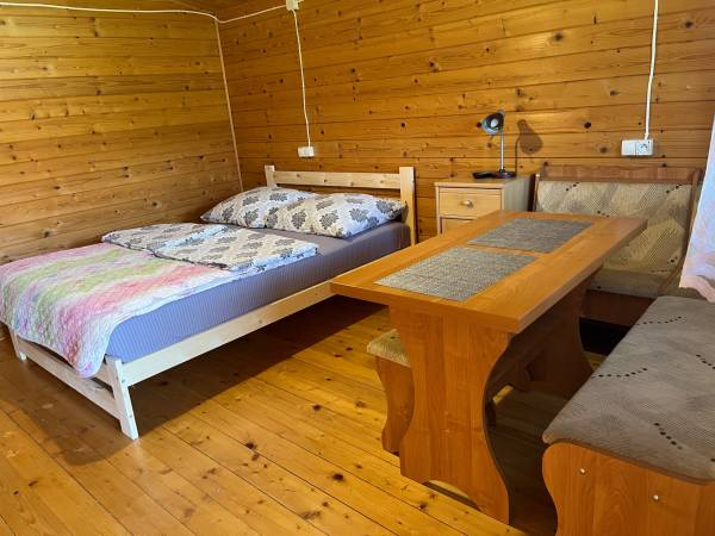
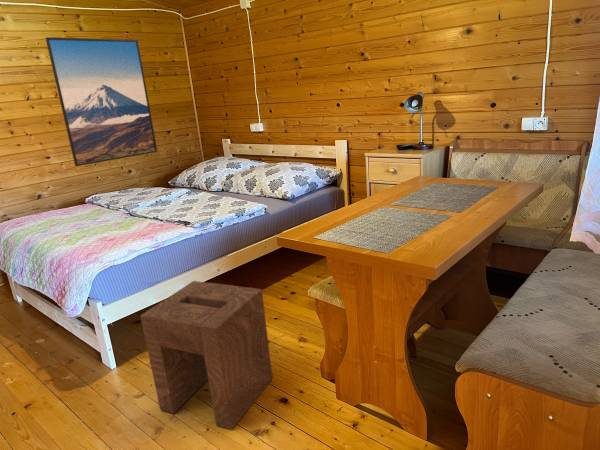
+ stool [140,280,274,431]
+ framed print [45,36,158,167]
